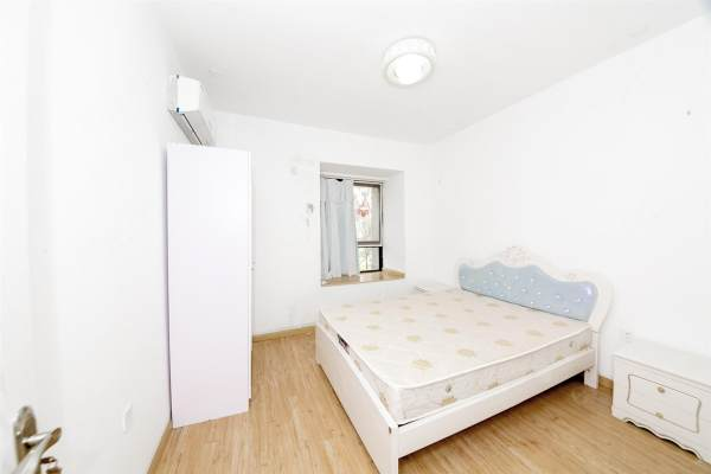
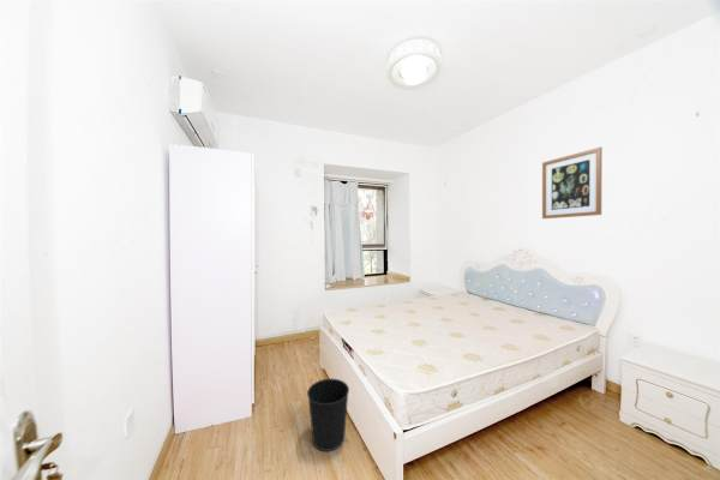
+ wall art [541,146,604,220]
+ wastebasket [306,378,350,452]
